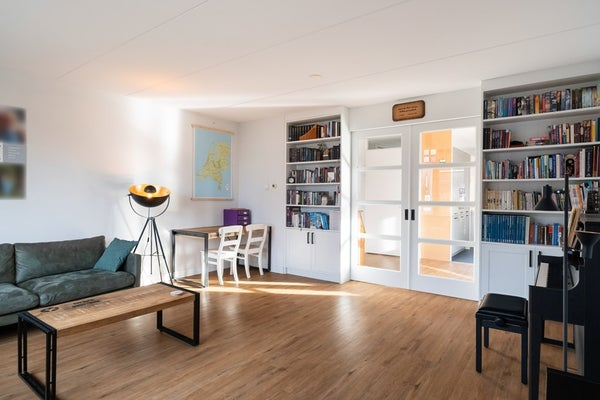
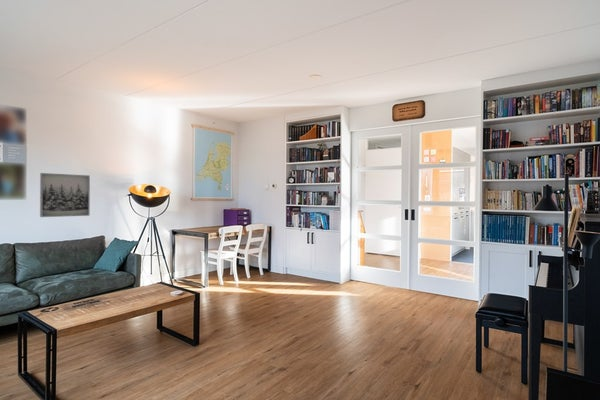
+ wall art [39,172,91,218]
